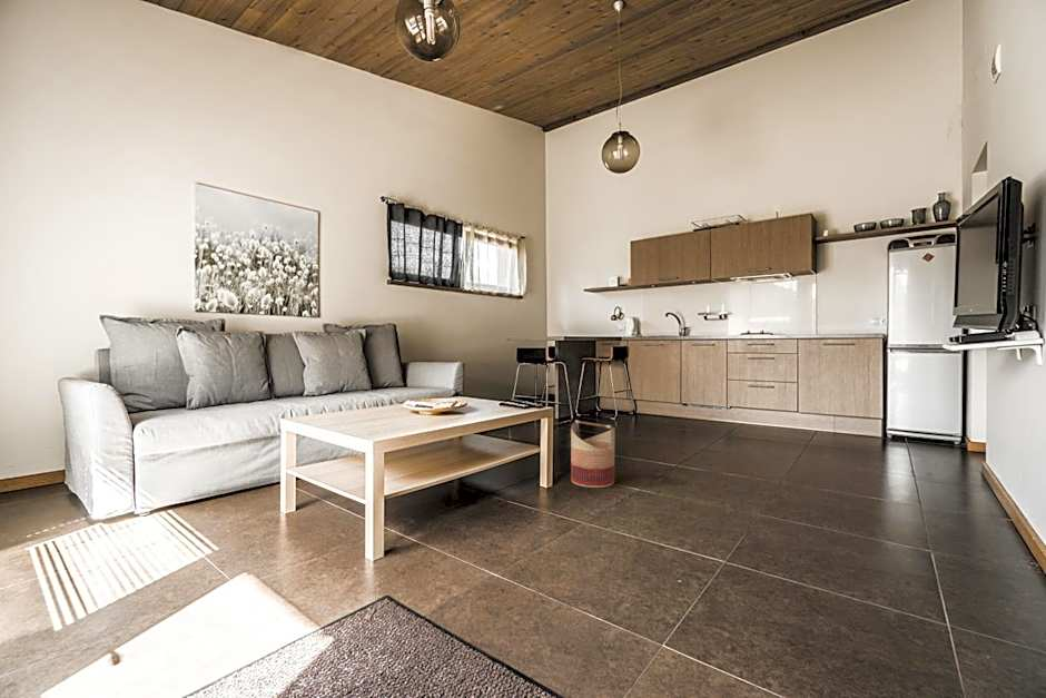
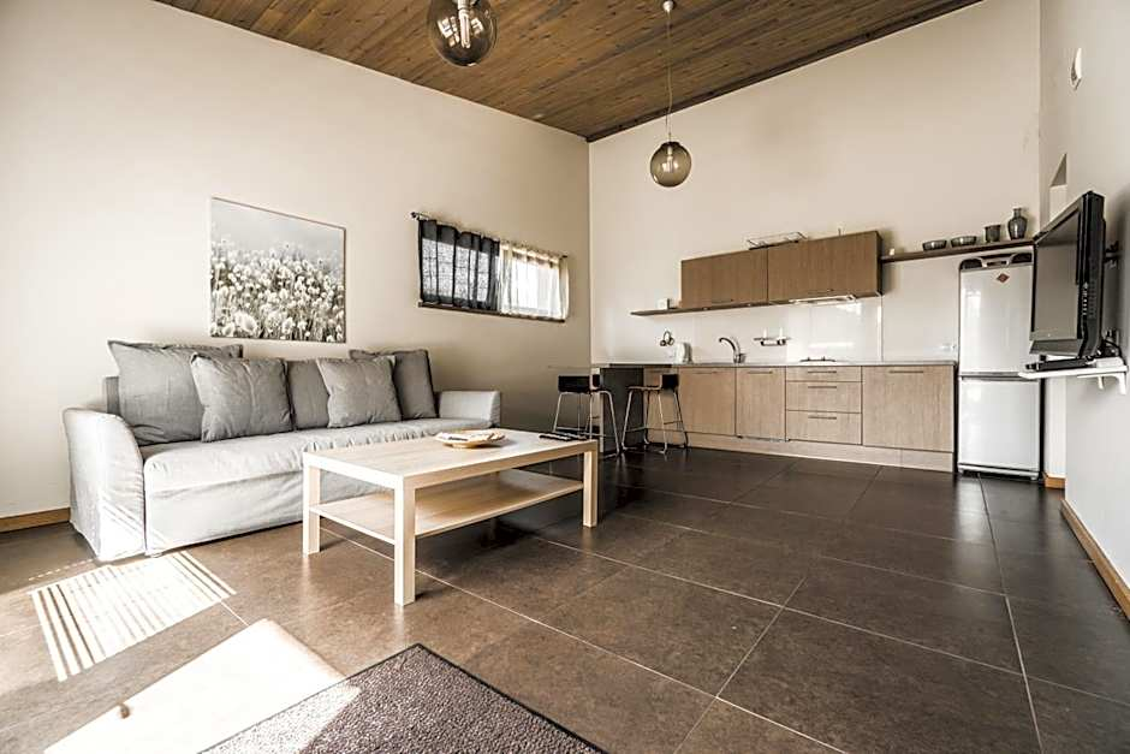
- basket [570,420,615,489]
